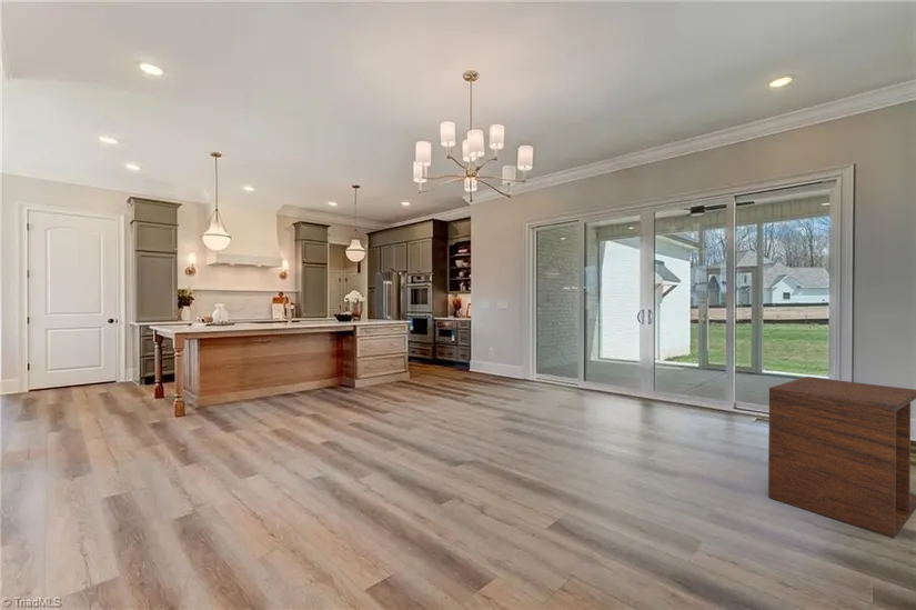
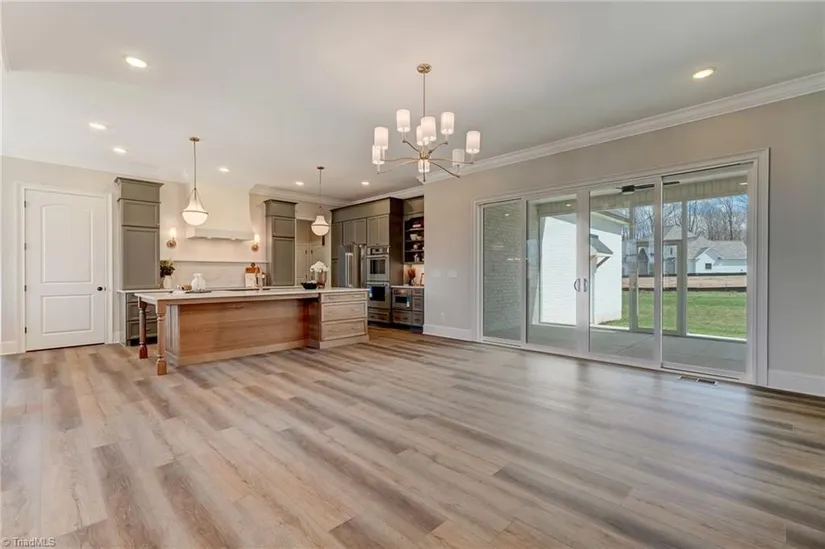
- side table [767,376,916,540]
